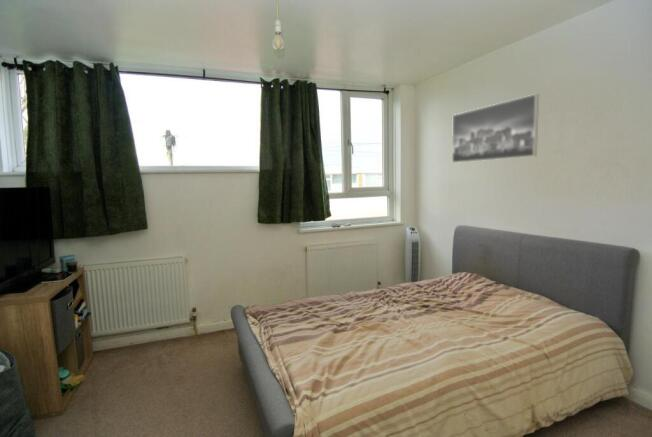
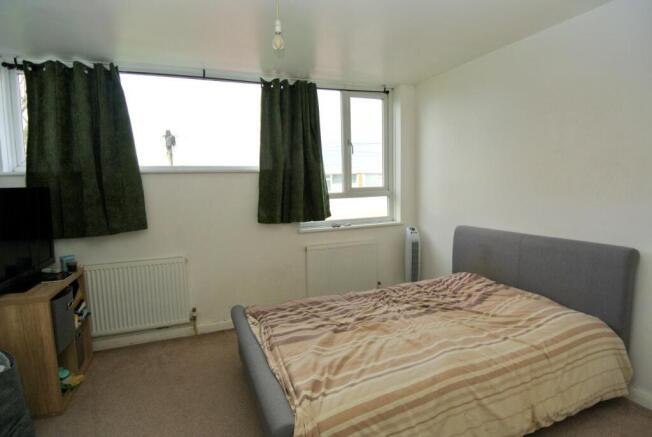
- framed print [451,93,540,164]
